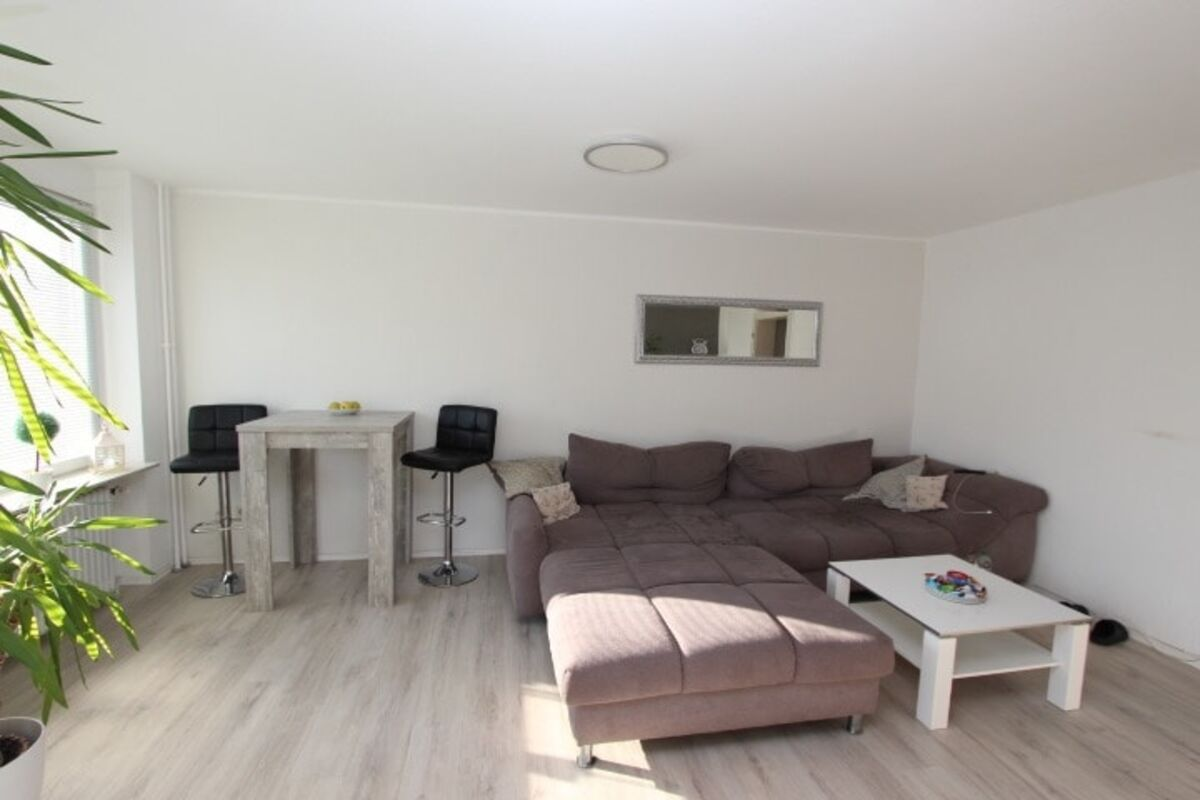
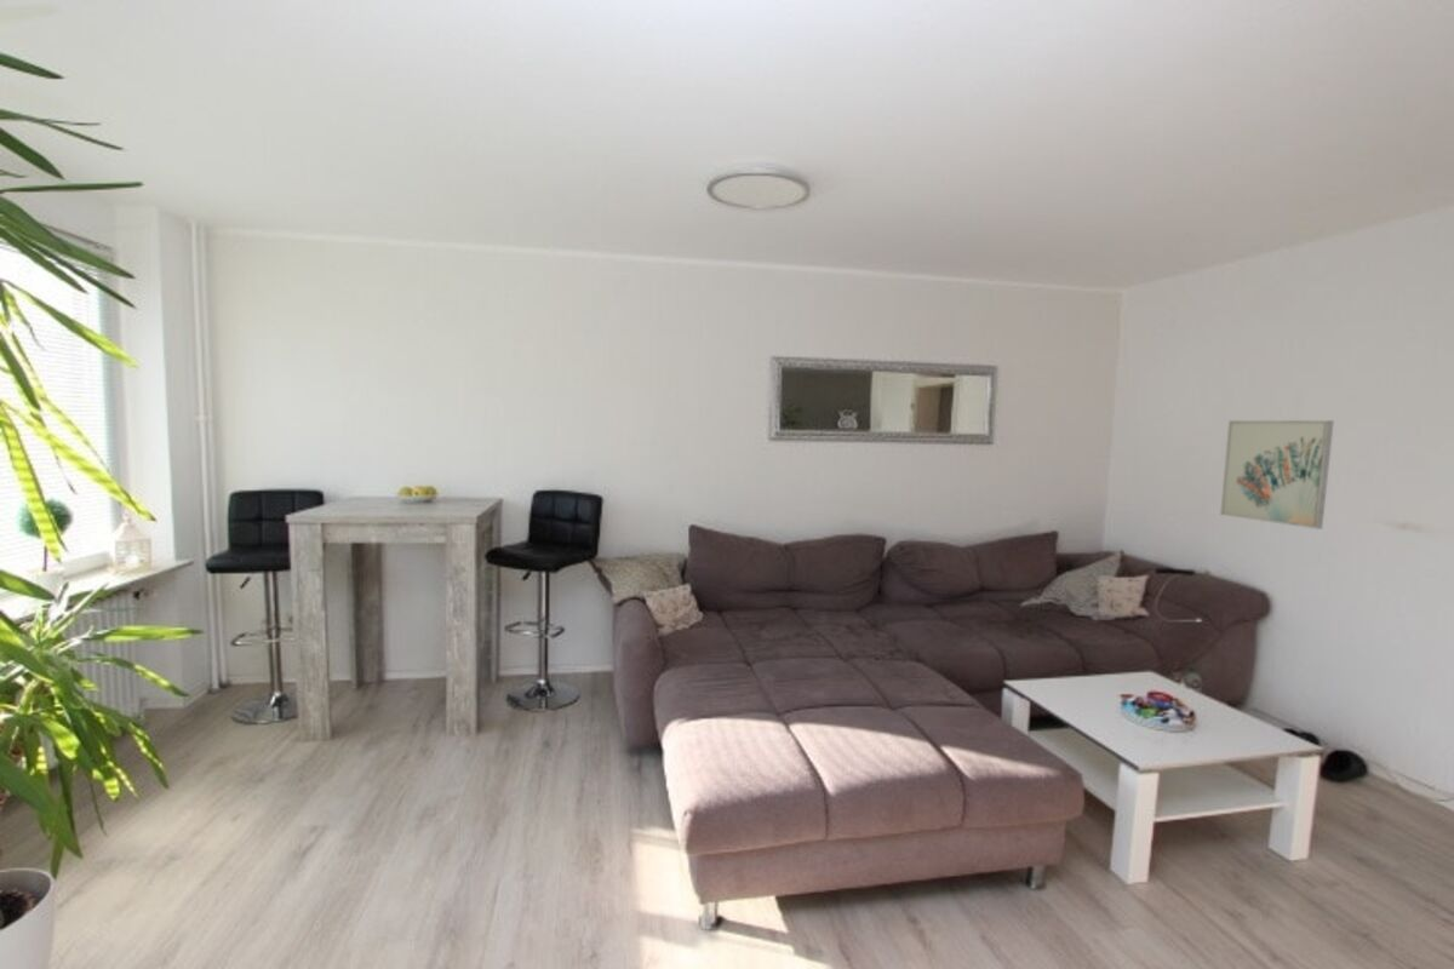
+ wall art [1219,419,1335,531]
